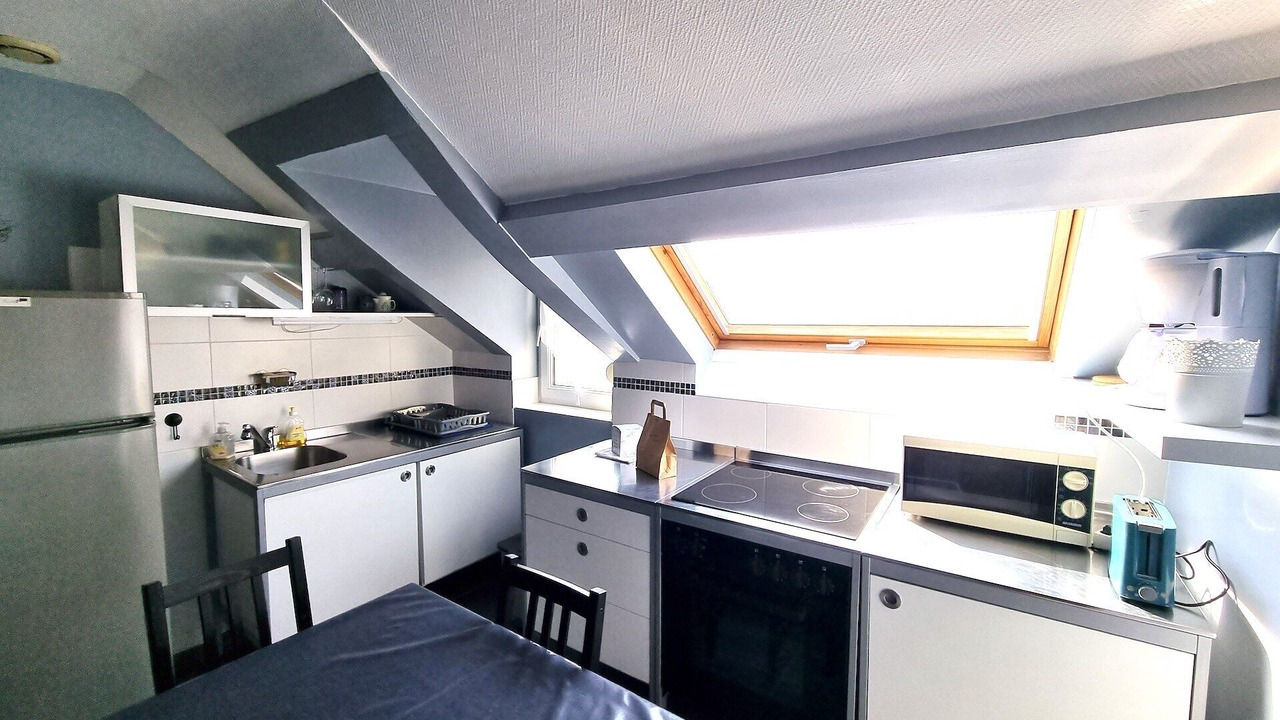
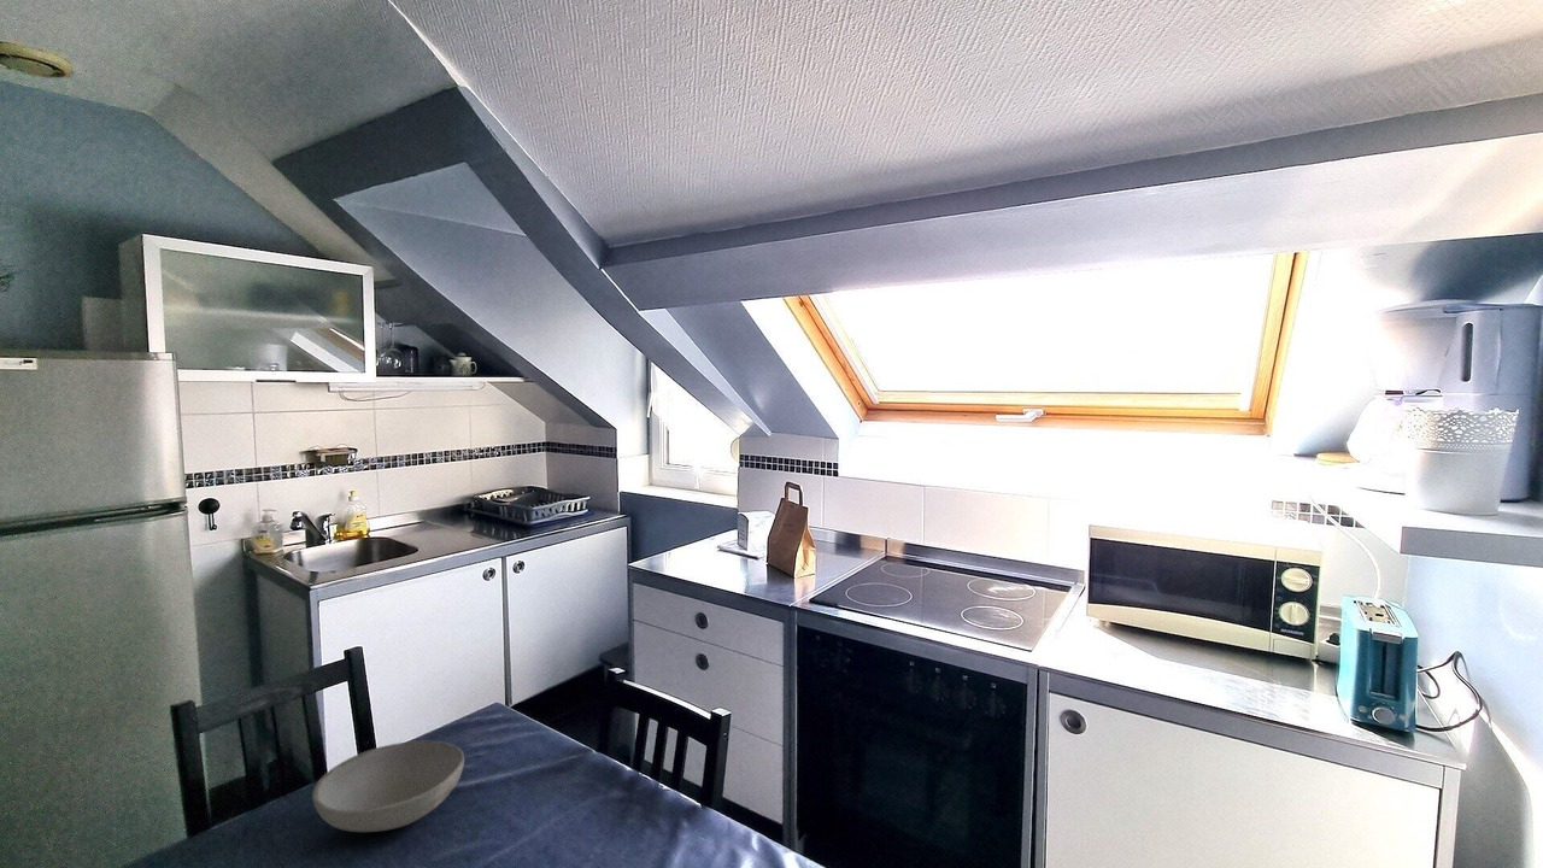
+ bowl [311,740,465,833]
